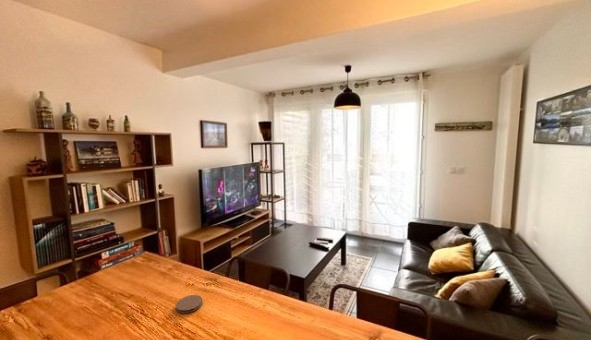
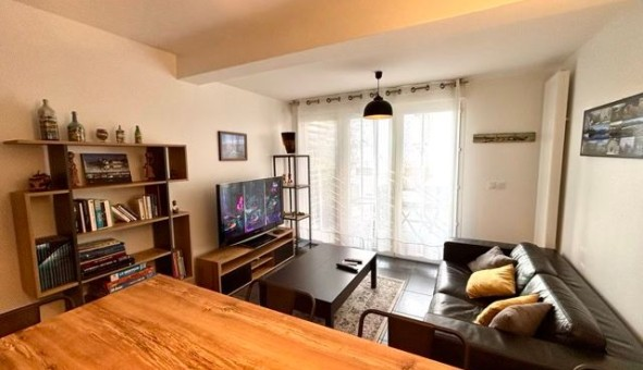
- coaster [175,294,203,314]
